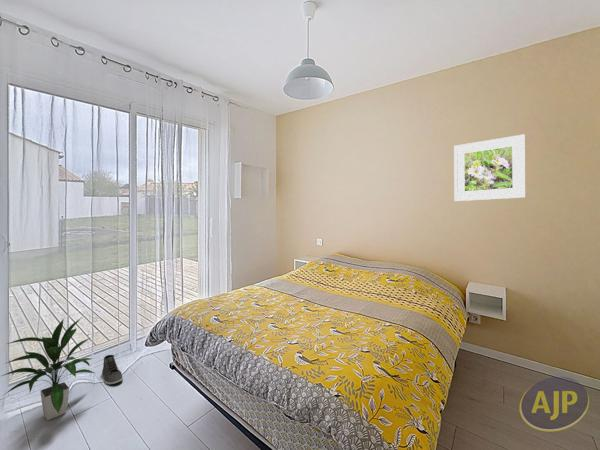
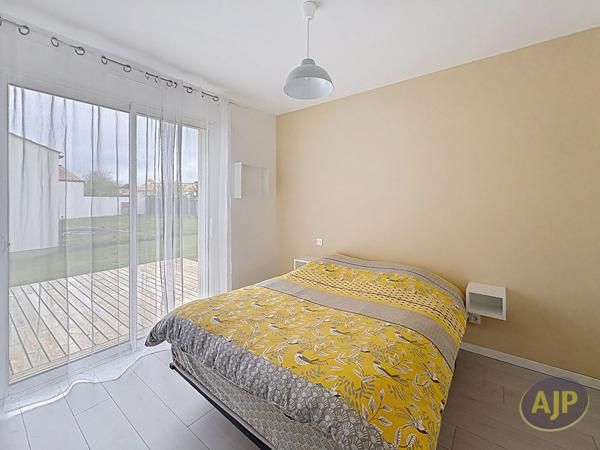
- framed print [453,133,526,202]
- indoor plant [1,316,95,421]
- sneaker [101,354,124,385]
